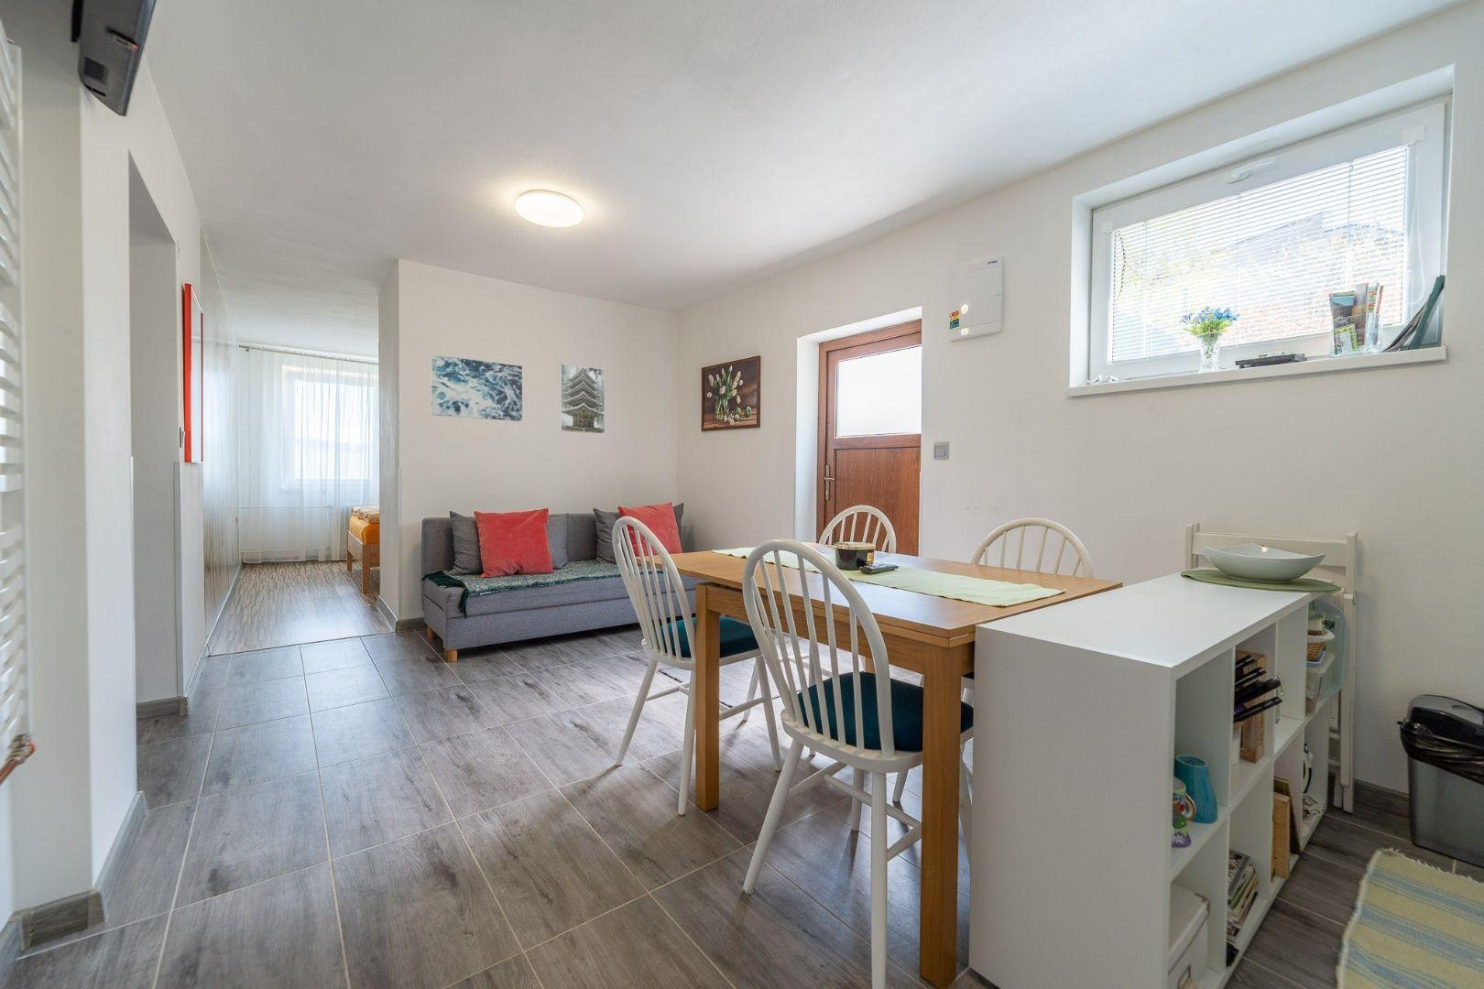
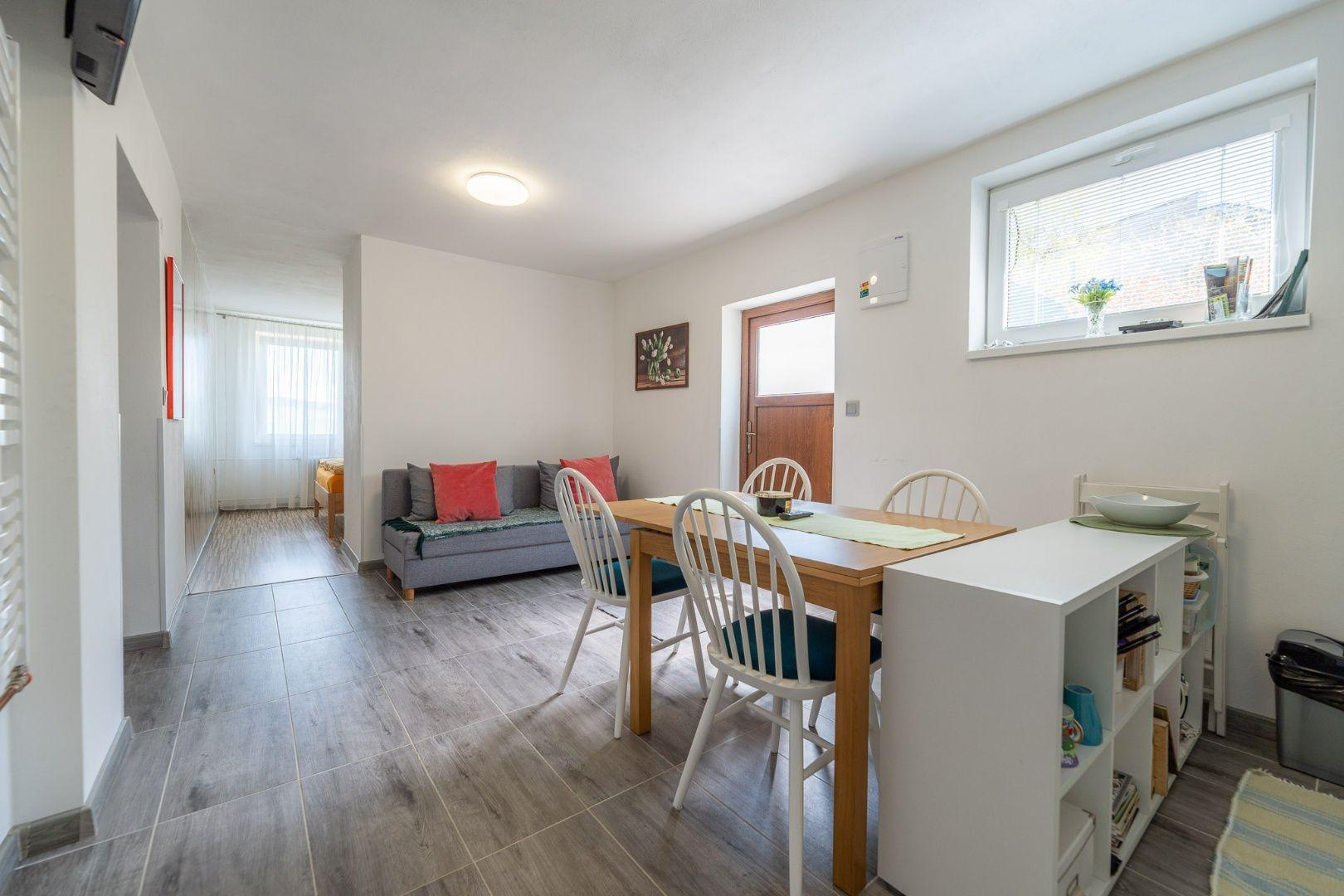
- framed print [559,363,605,435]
- wall art [431,354,523,422]
